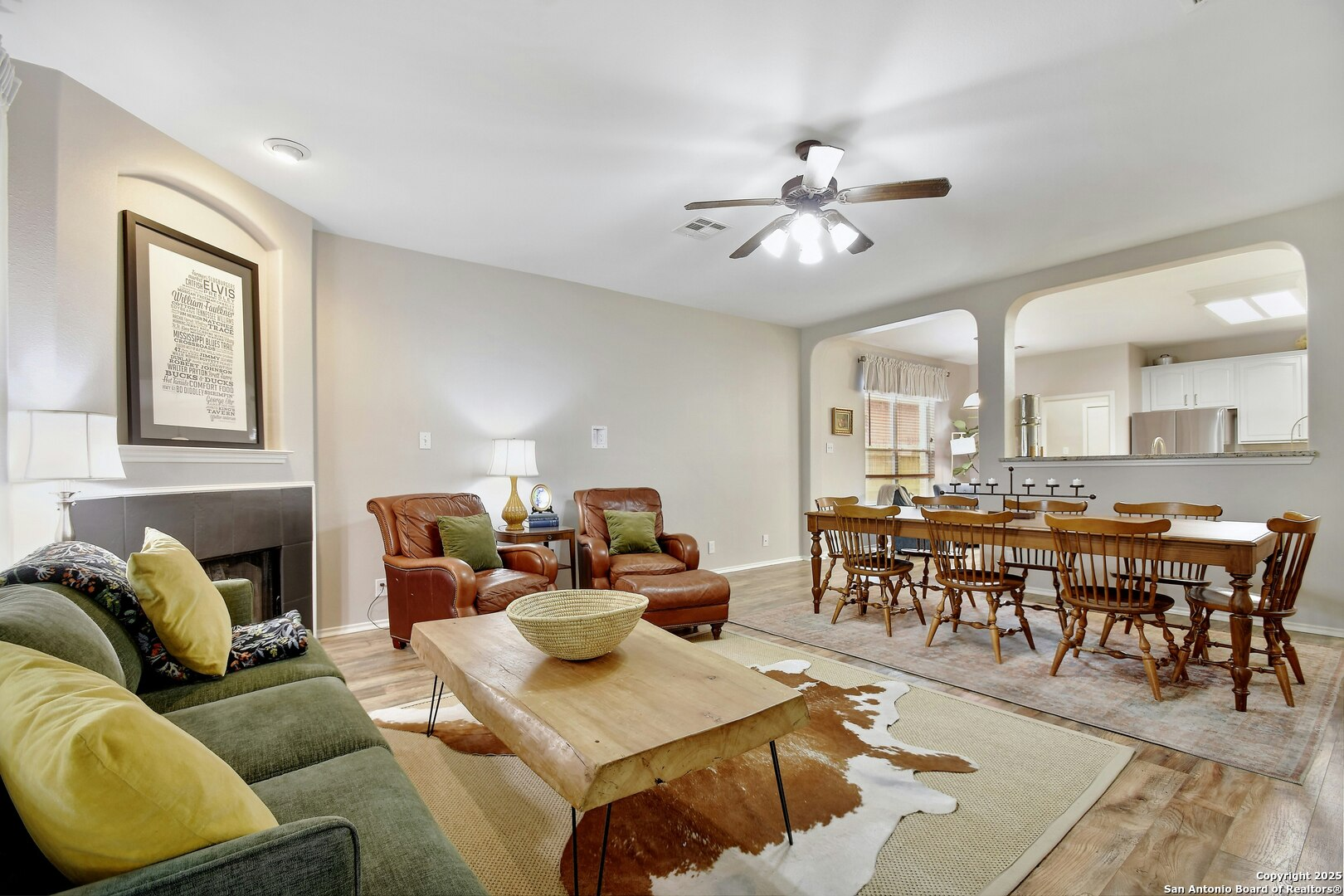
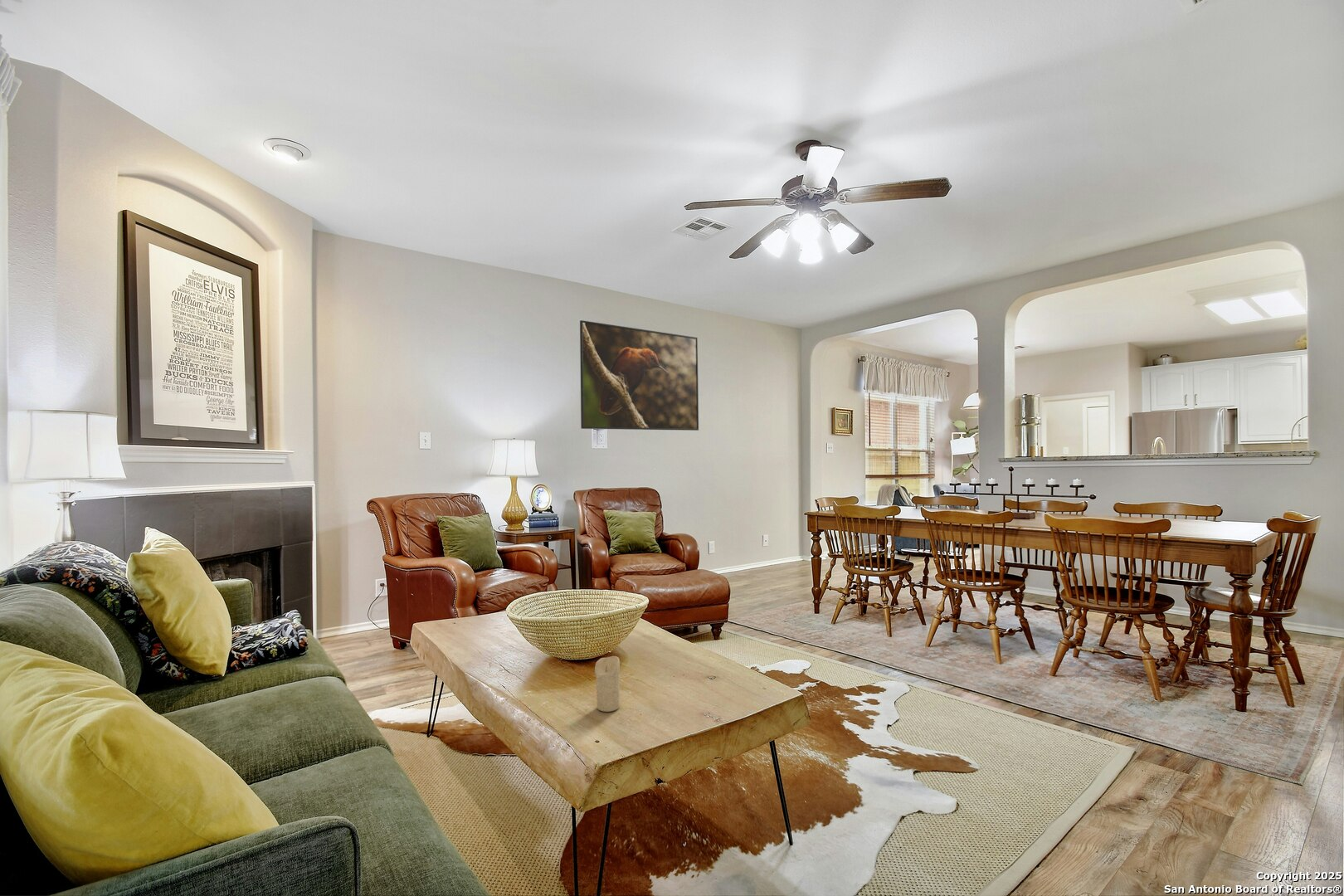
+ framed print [579,319,699,431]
+ candle [594,655,621,713]
